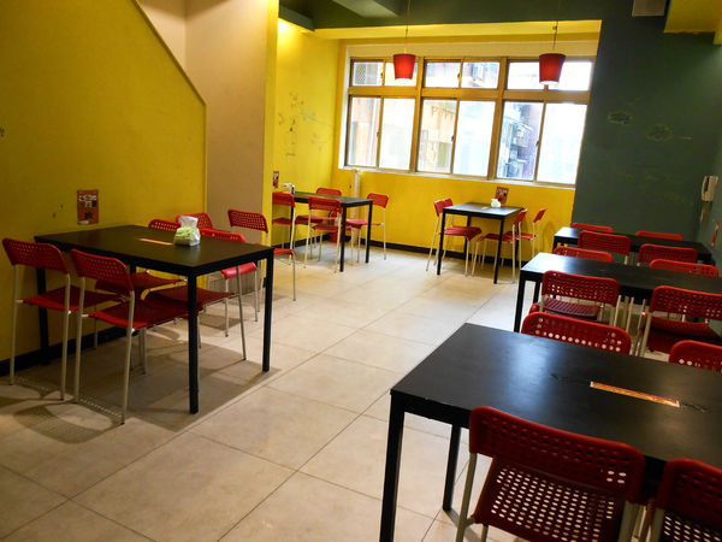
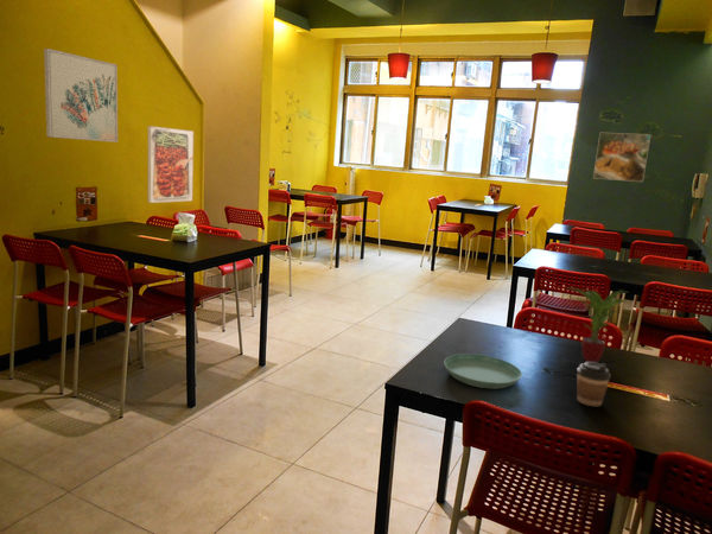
+ potted plant [566,286,628,363]
+ coffee cup [576,361,612,407]
+ wall art [43,47,119,144]
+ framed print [147,125,195,204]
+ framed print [592,132,651,183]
+ saucer [443,352,523,390]
